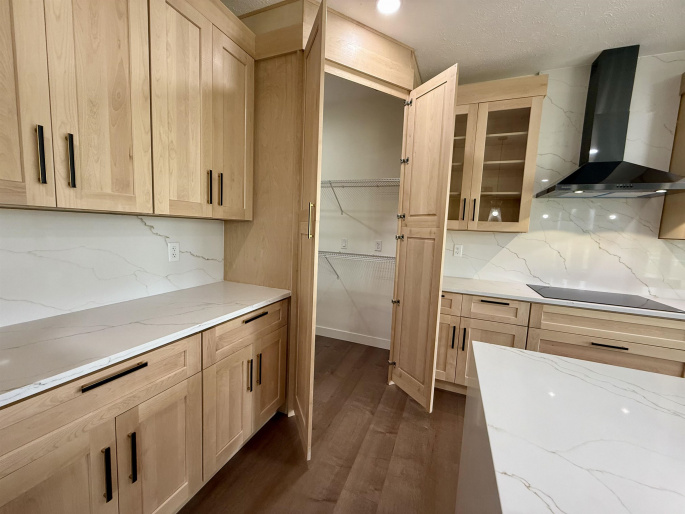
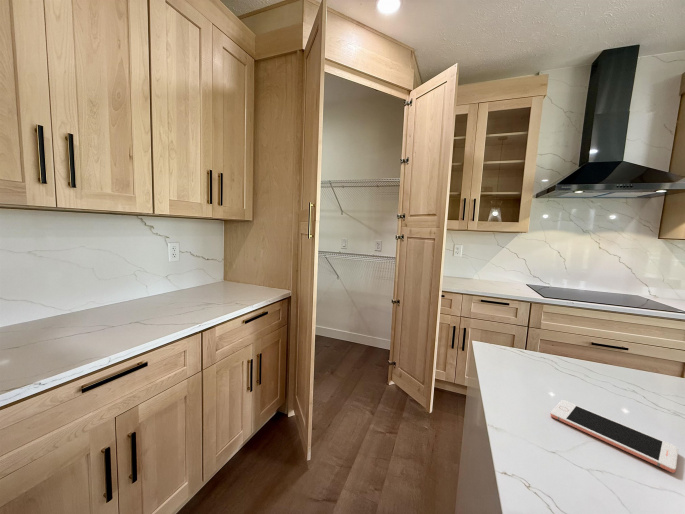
+ cell phone [550,399,679,474]
